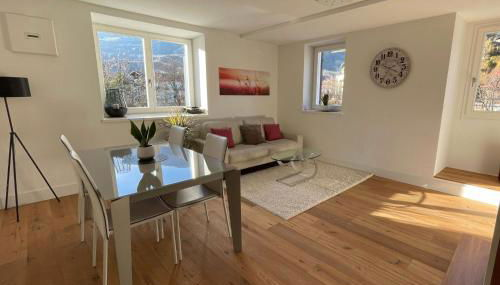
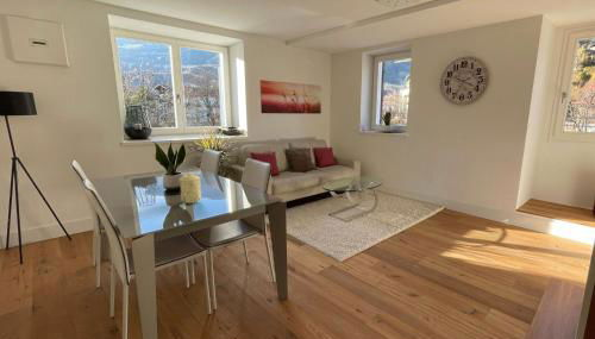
+ mug [178,172,202,205]
